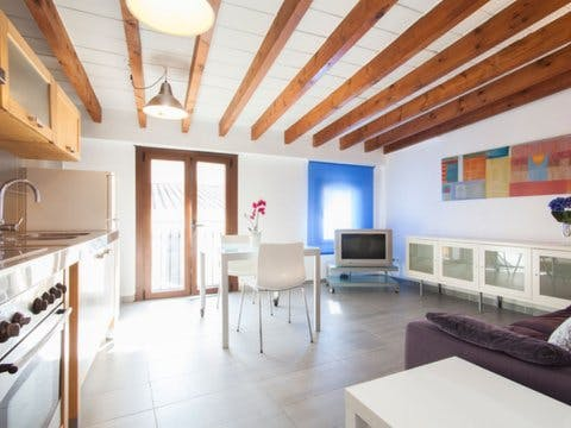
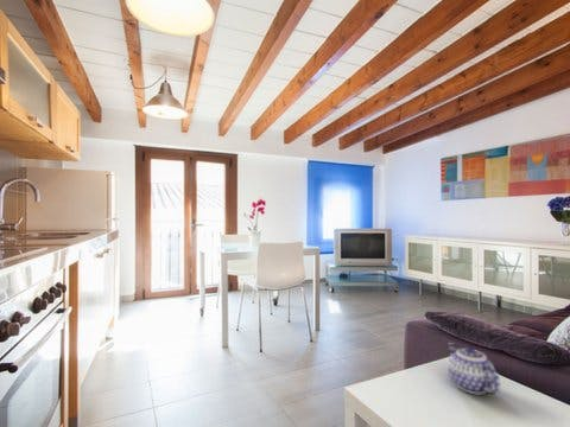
+ teapot [446,342,501,395]
